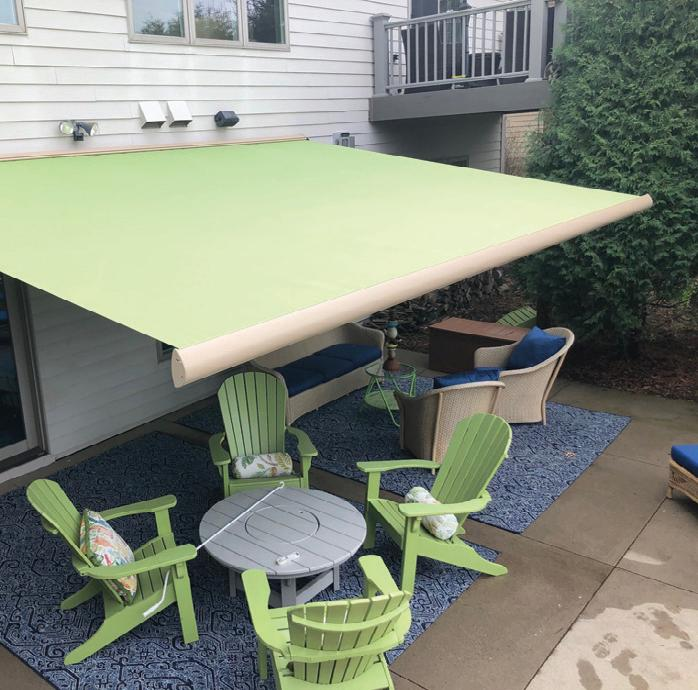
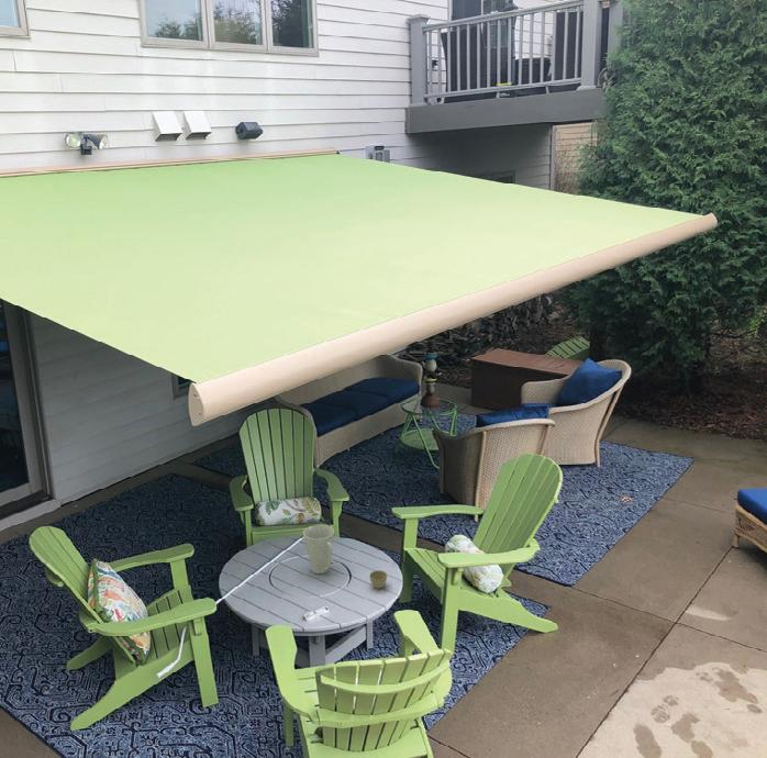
+ flower pot [368,569,388,590]
+ vase [302,523,335,575]
